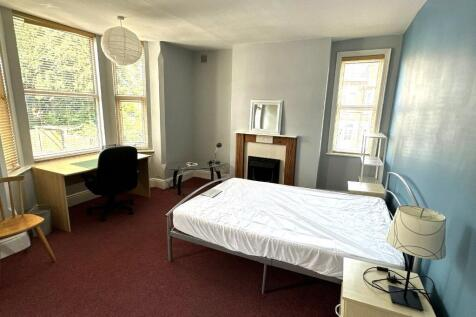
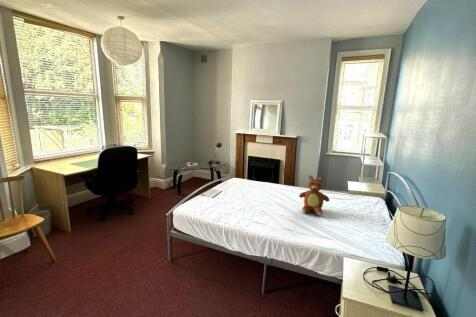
+ teddy bear [298,175,330,217]
